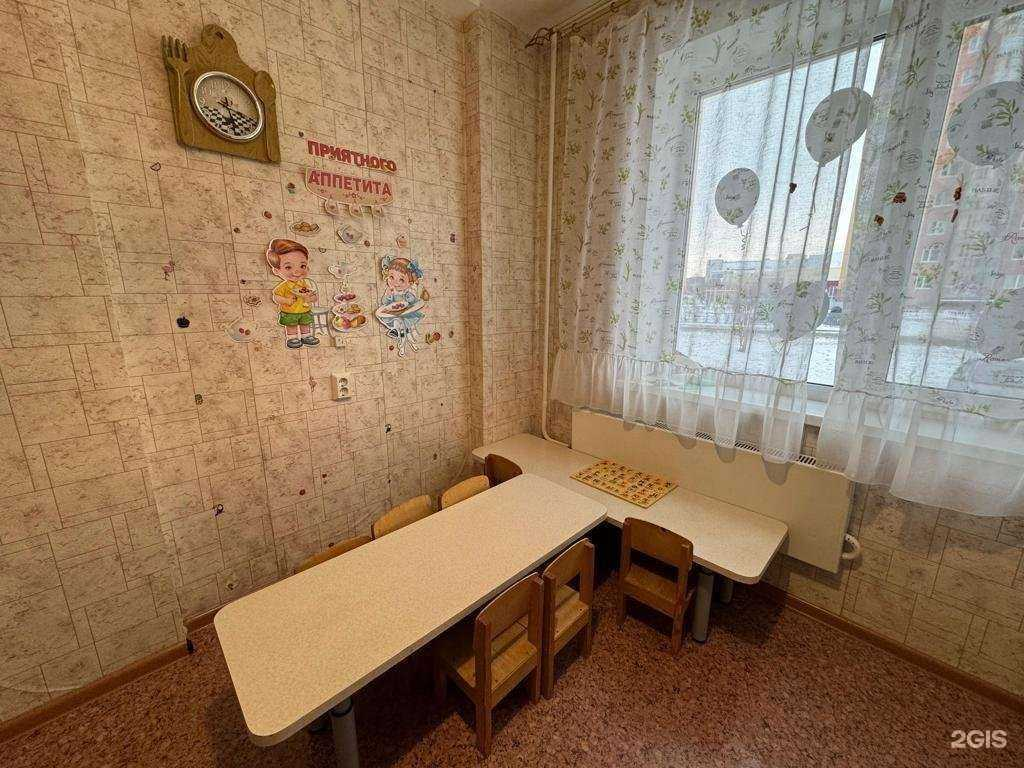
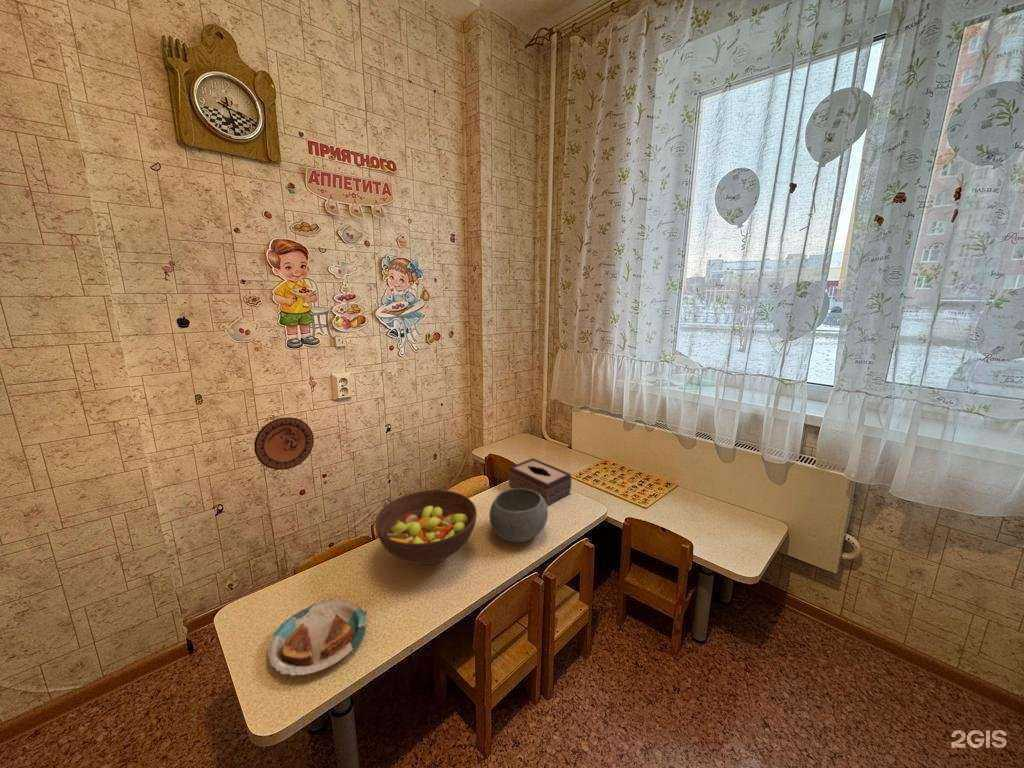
+ bowl [488,488,549,543]
+ fruit bowl [374,489,478,566]
+ plate [266,598,368,677]
+ decorative plate [253,416,315,471]
+ tissue box [508,457,573,507]
